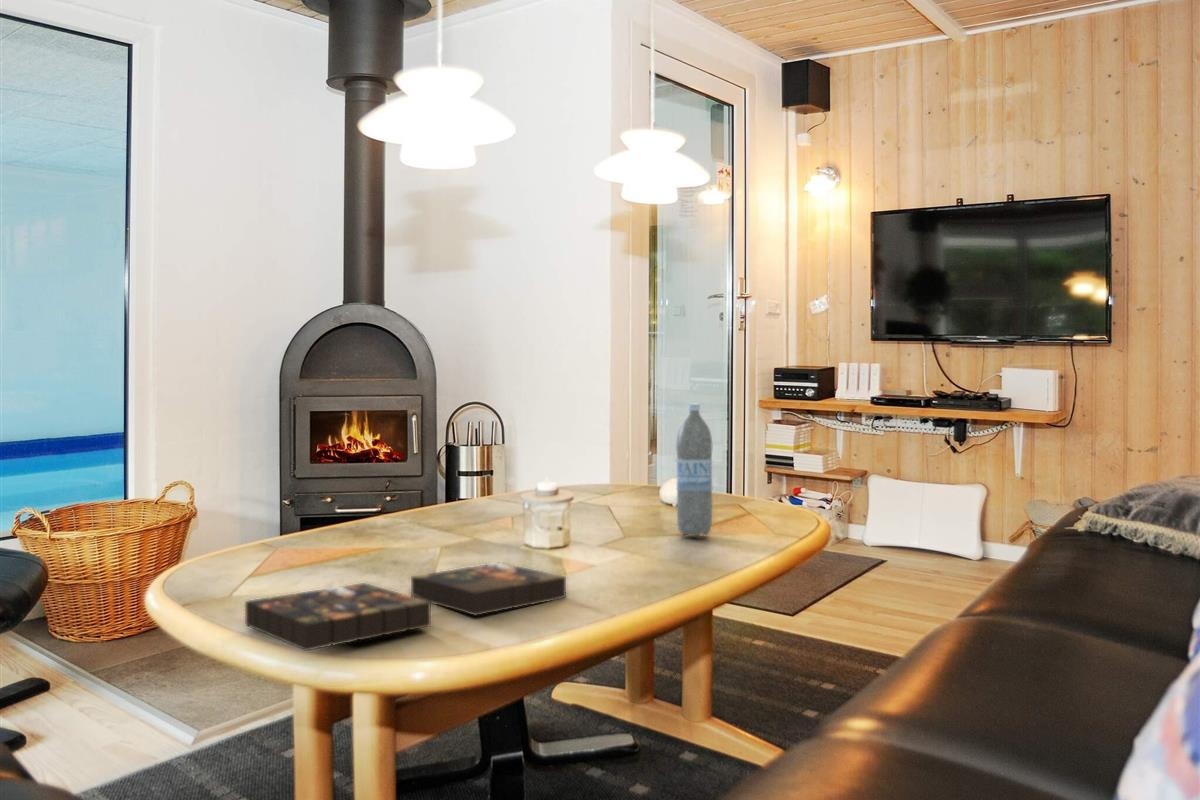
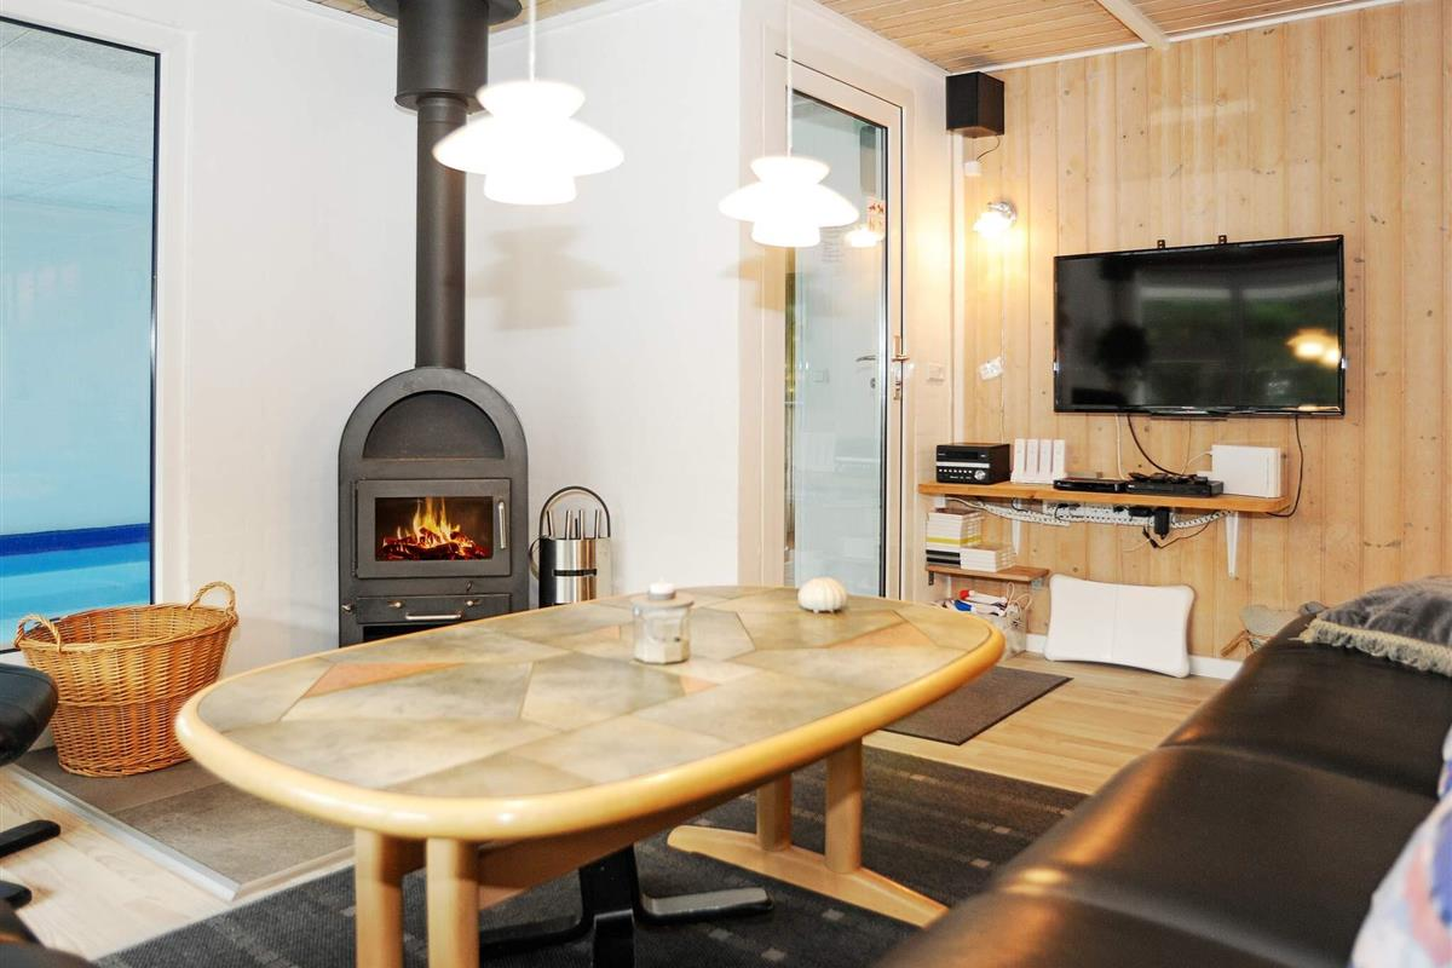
- water bottle [675,402,713,537]
- board game [244,562,567,652]
